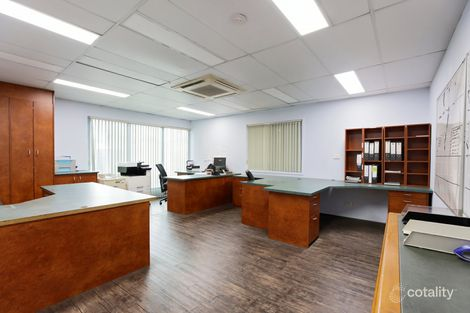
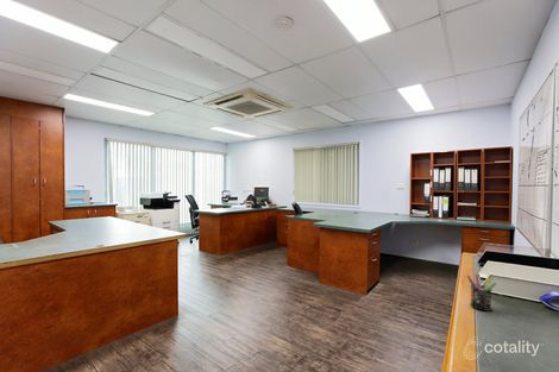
+ pen holder [465,273,497,313]
